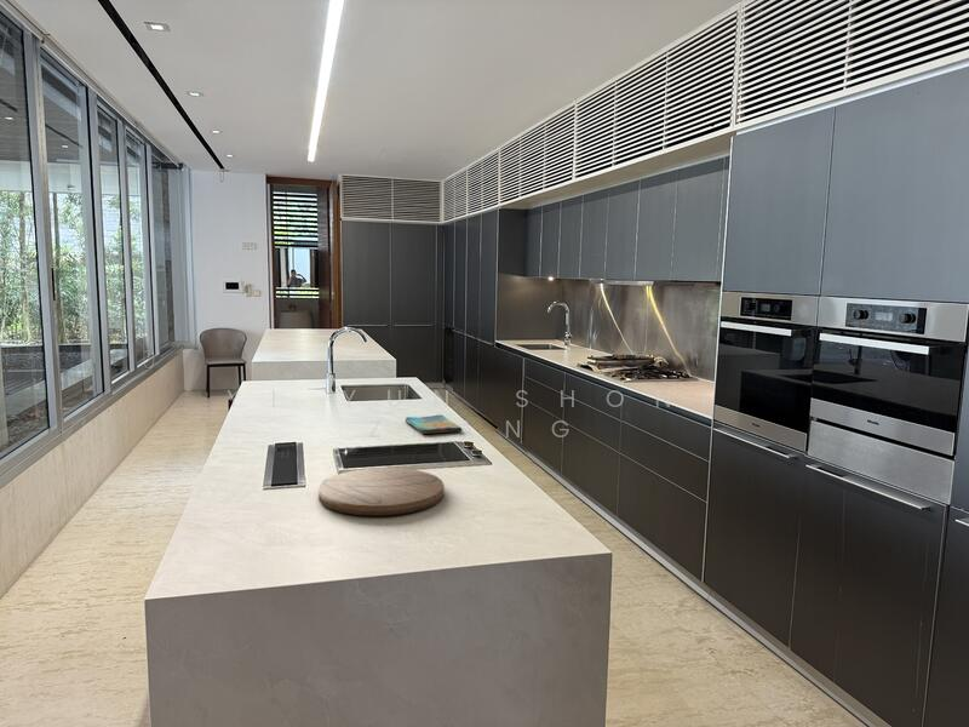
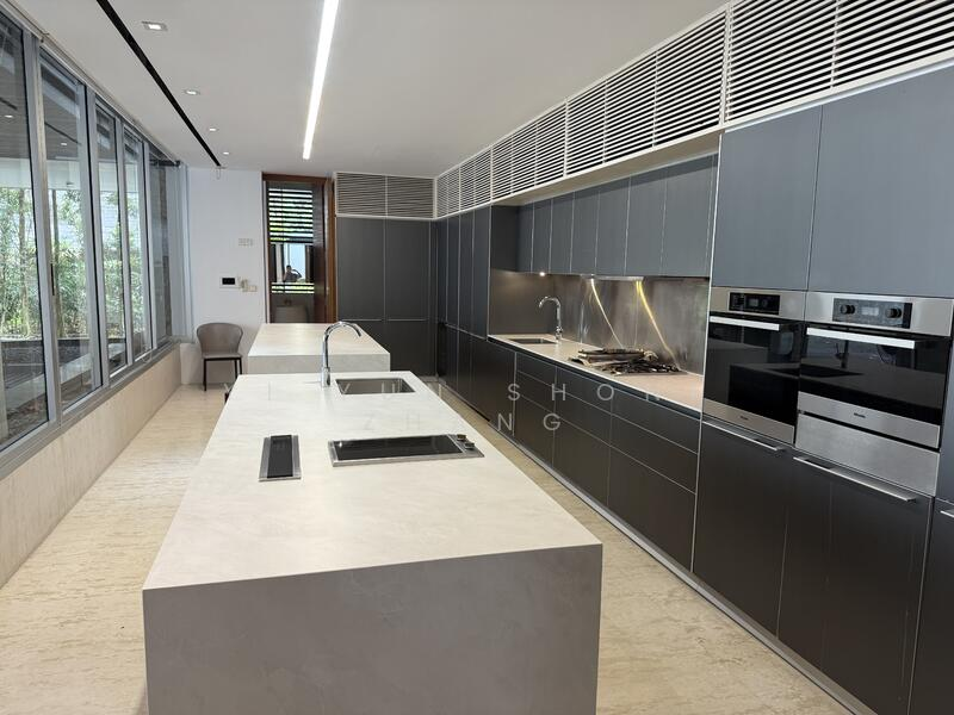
- cutting board [317,466,445,517]
- dish towel [403,413,463,435]
